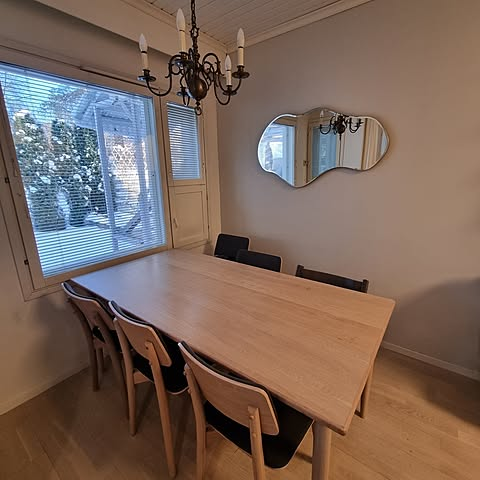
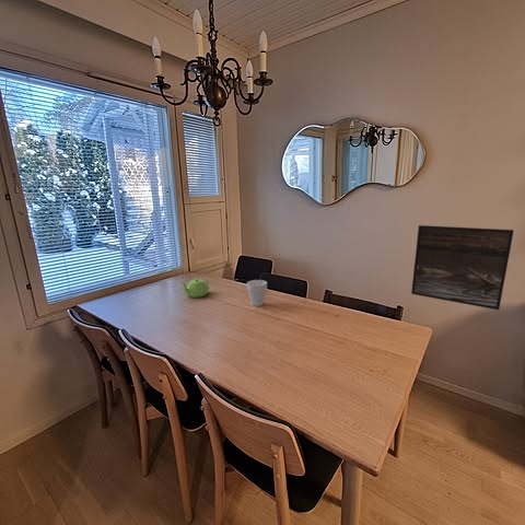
+ teapot [179,277,211,299]
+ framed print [410,224,515,311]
+ cup [246,279,268,307]
